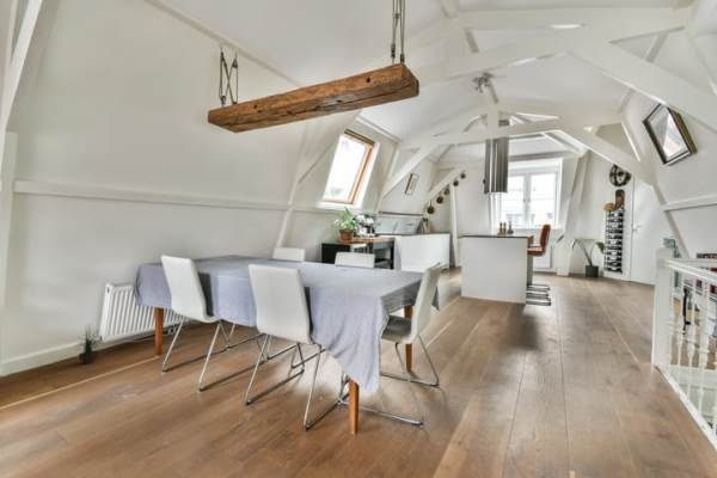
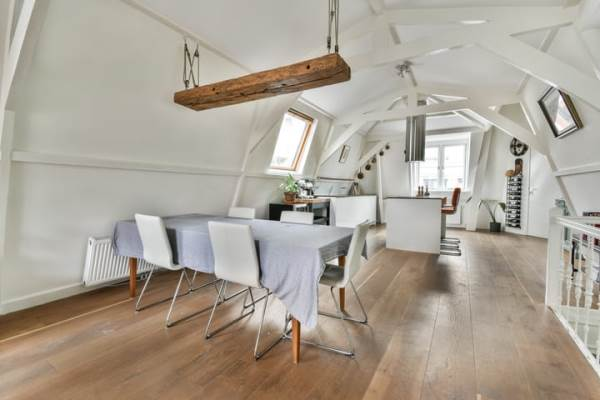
- potted plant [76,324,102,364]
